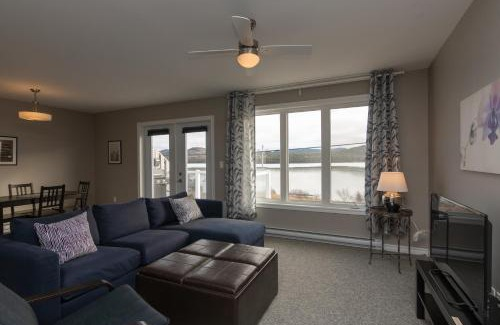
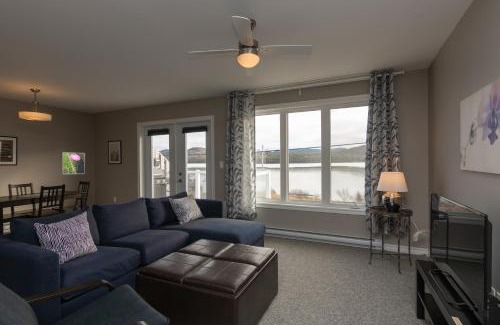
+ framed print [61,151,86,175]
